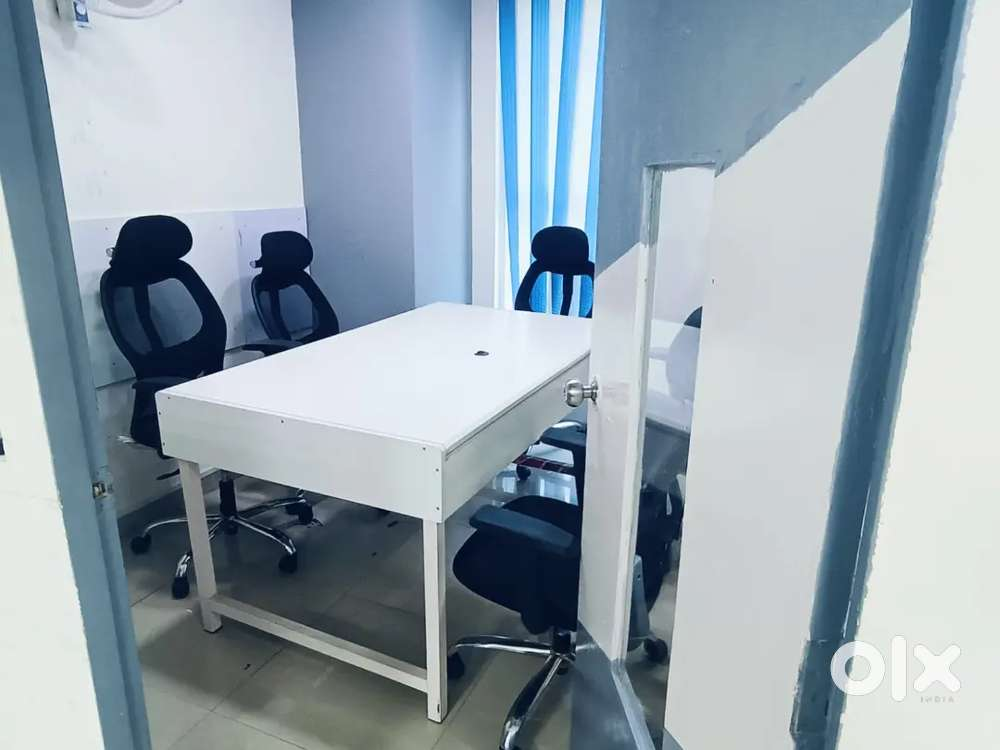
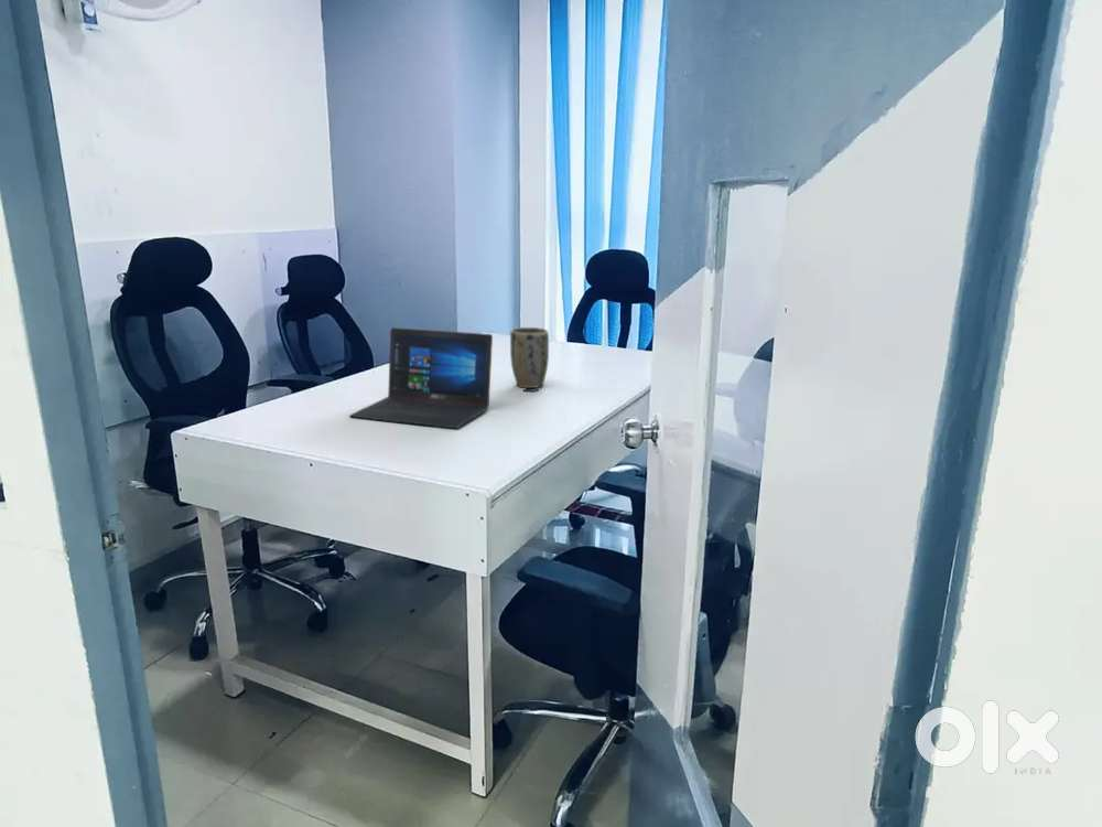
+ laptop [348,326,494,429]
+ plant pot [509,326,550,389]
